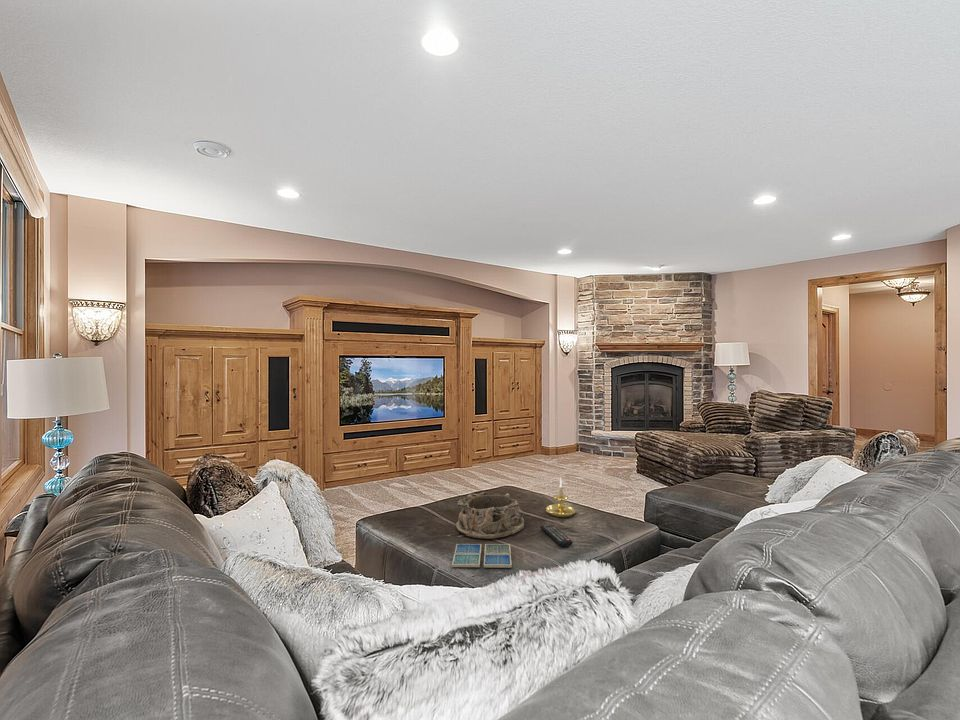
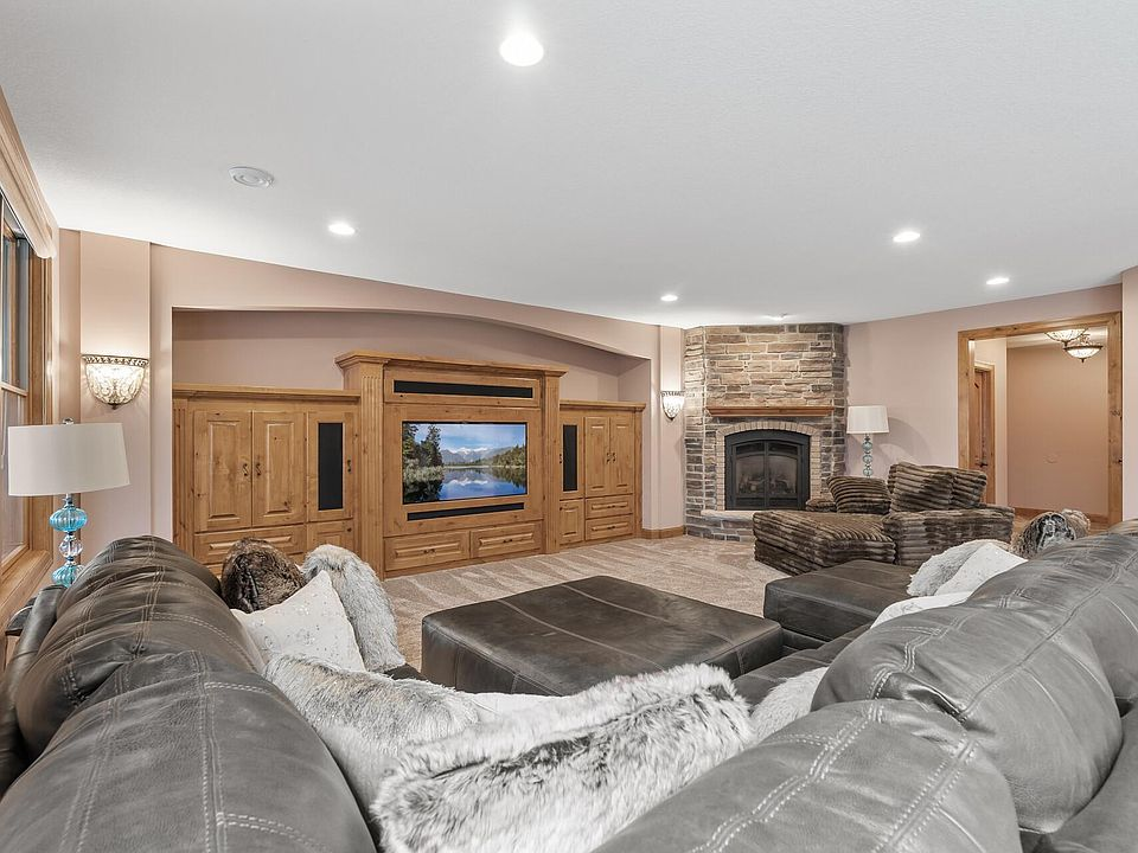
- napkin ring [454,491,525,539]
- candle holder [545,477,577,518]
- remote control [539,524,573,548]
- drink coaster [451,543,513,569]
